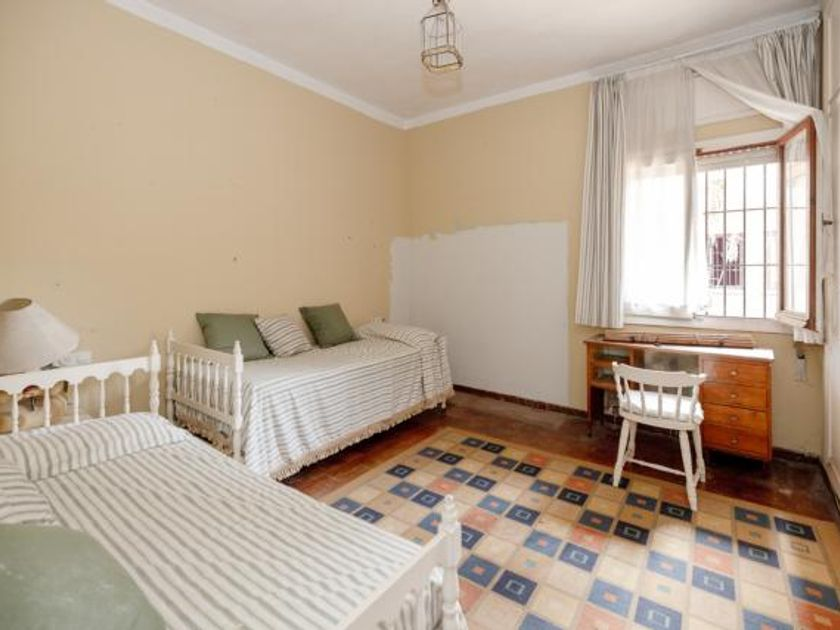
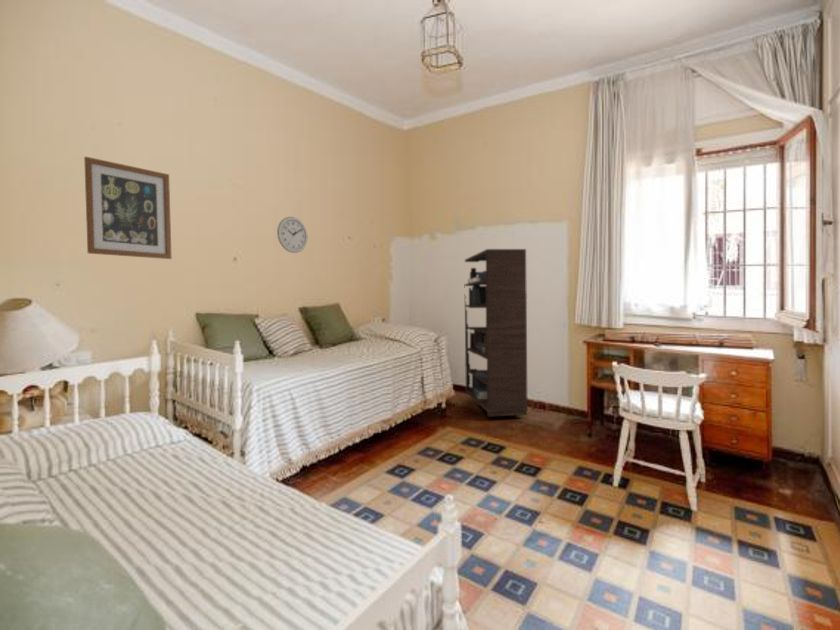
+ bookcase [464,248,529,418]
+ wall art [83,156,173,260]
+ wall clock [276,216,308,254]
